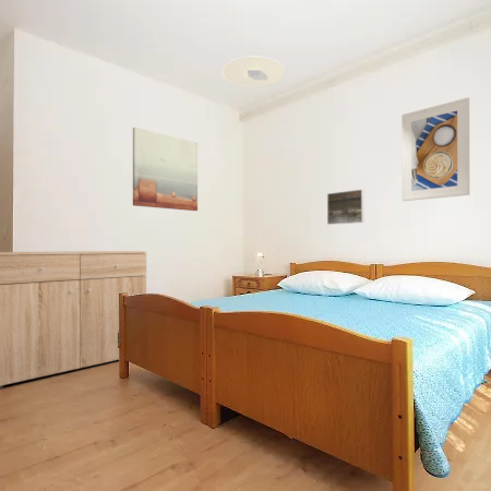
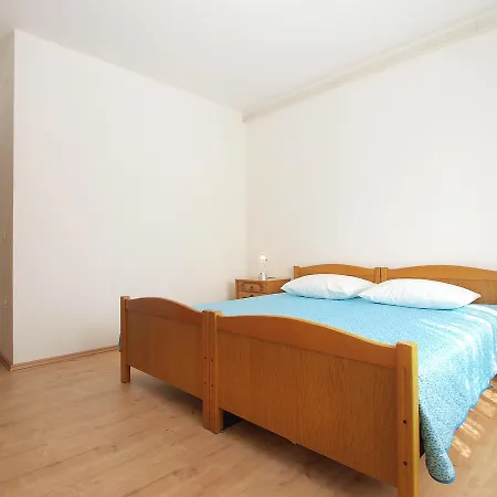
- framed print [400,96,470,202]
- dresser [0,250,147,390]
- ceiling light [220,56,287,88]
- wall art [132,127,199,212]
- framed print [326,188,364,226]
